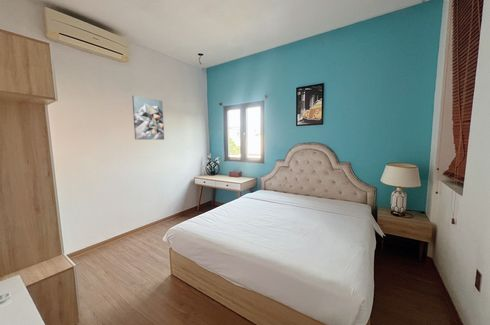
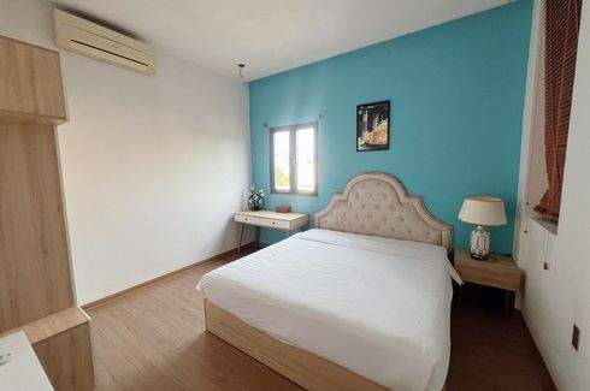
- wall art [131,95,165,141]
